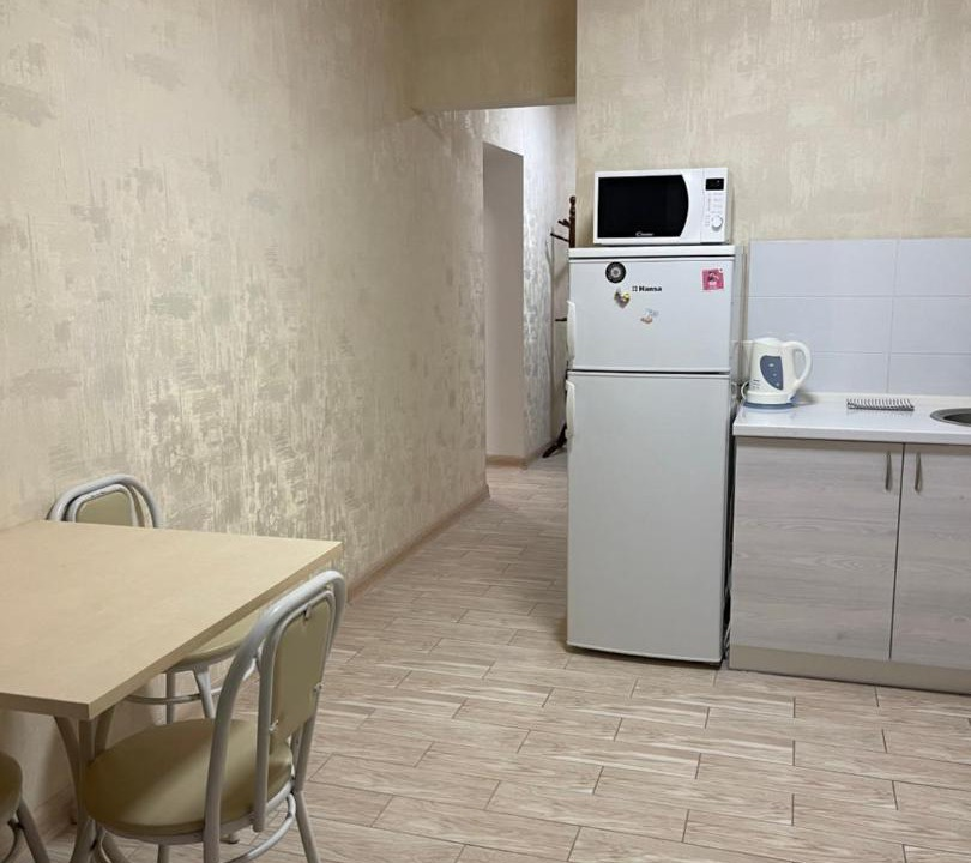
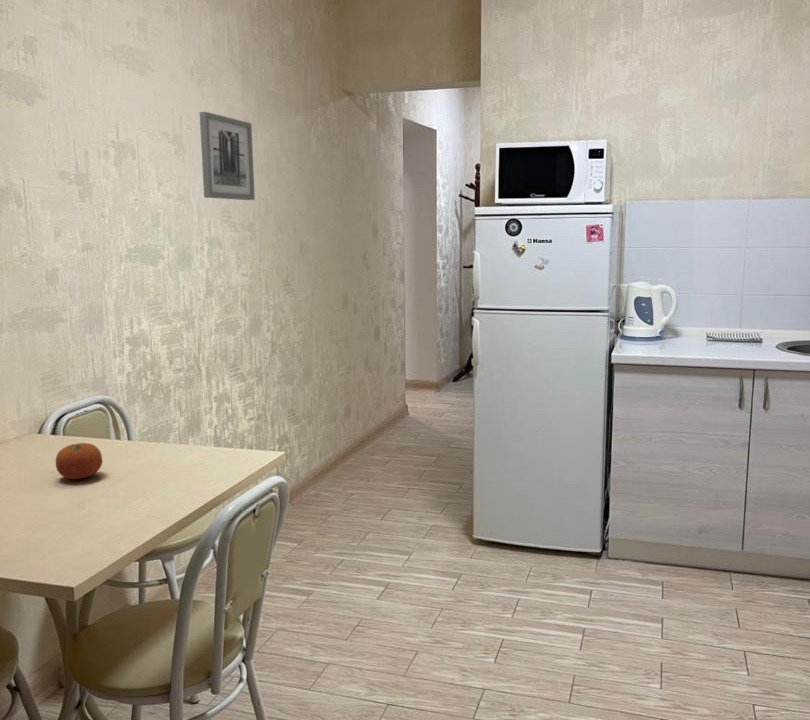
+ fruit [55,442,103,480]
+ wall art [199,111,256,201]
